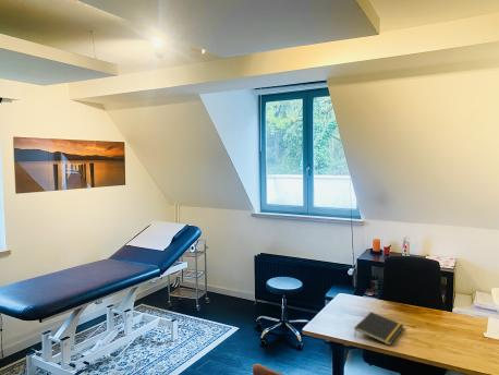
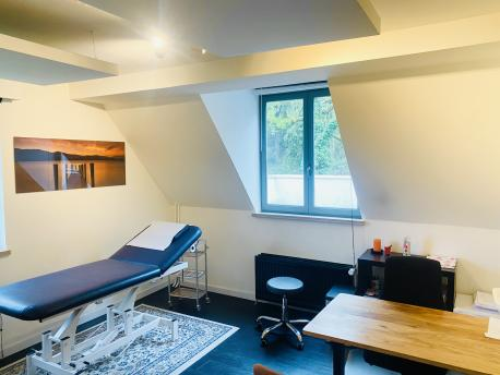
- notepad [353,311,405,347]
